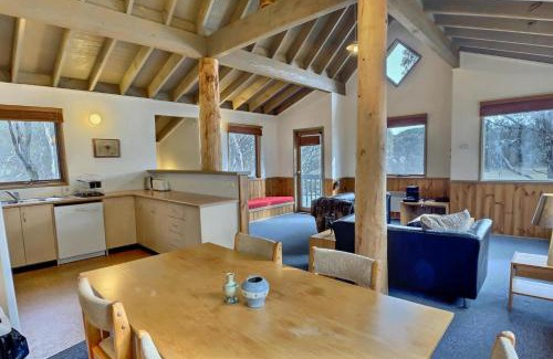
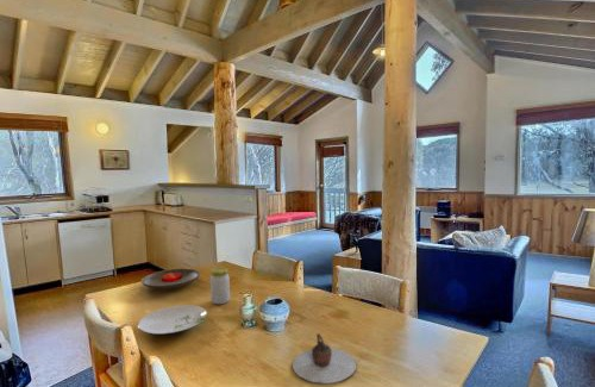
+ plate [140,268,201,291]
+ jar [209,267,231,305]
+ plate [137,304,208,336]
+ teapot [292,332,357,385]
